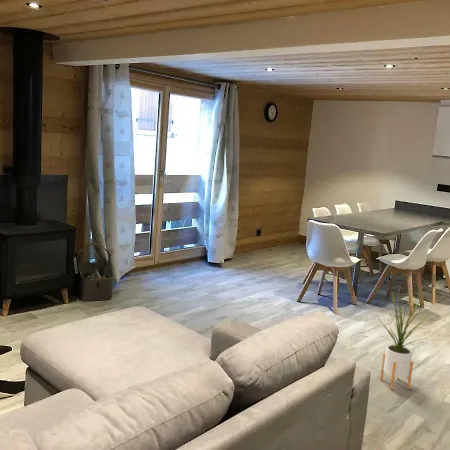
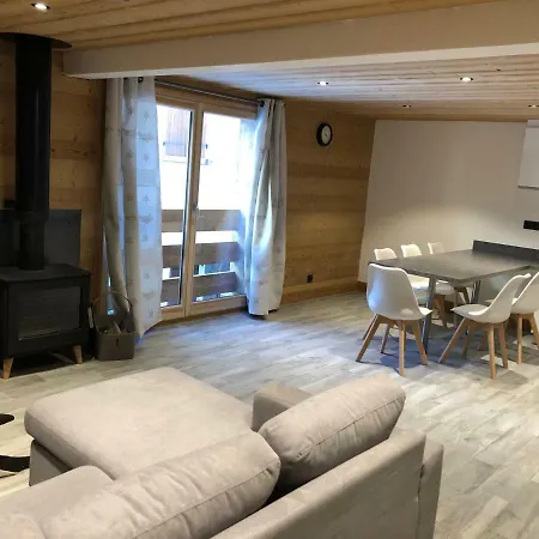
- house plant [376,287,432,391]
